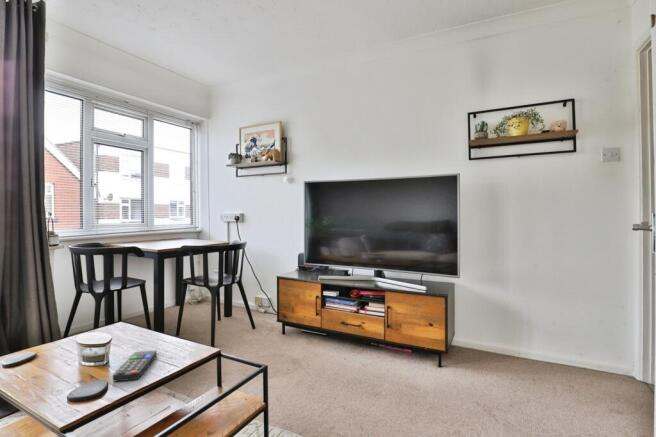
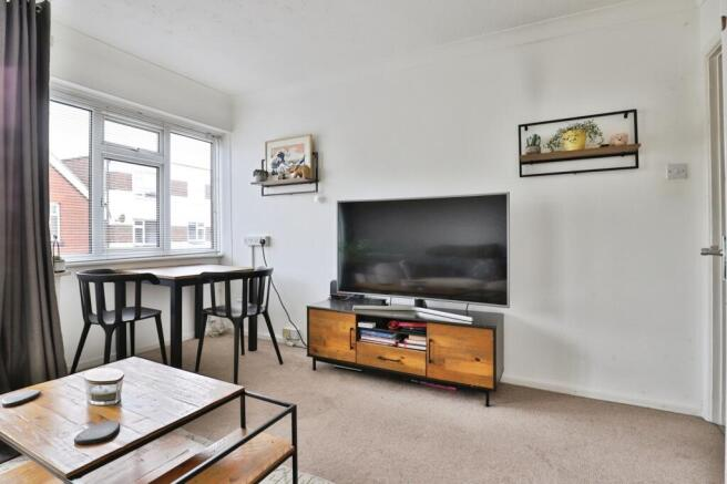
- remote control [112,350,158,382]
